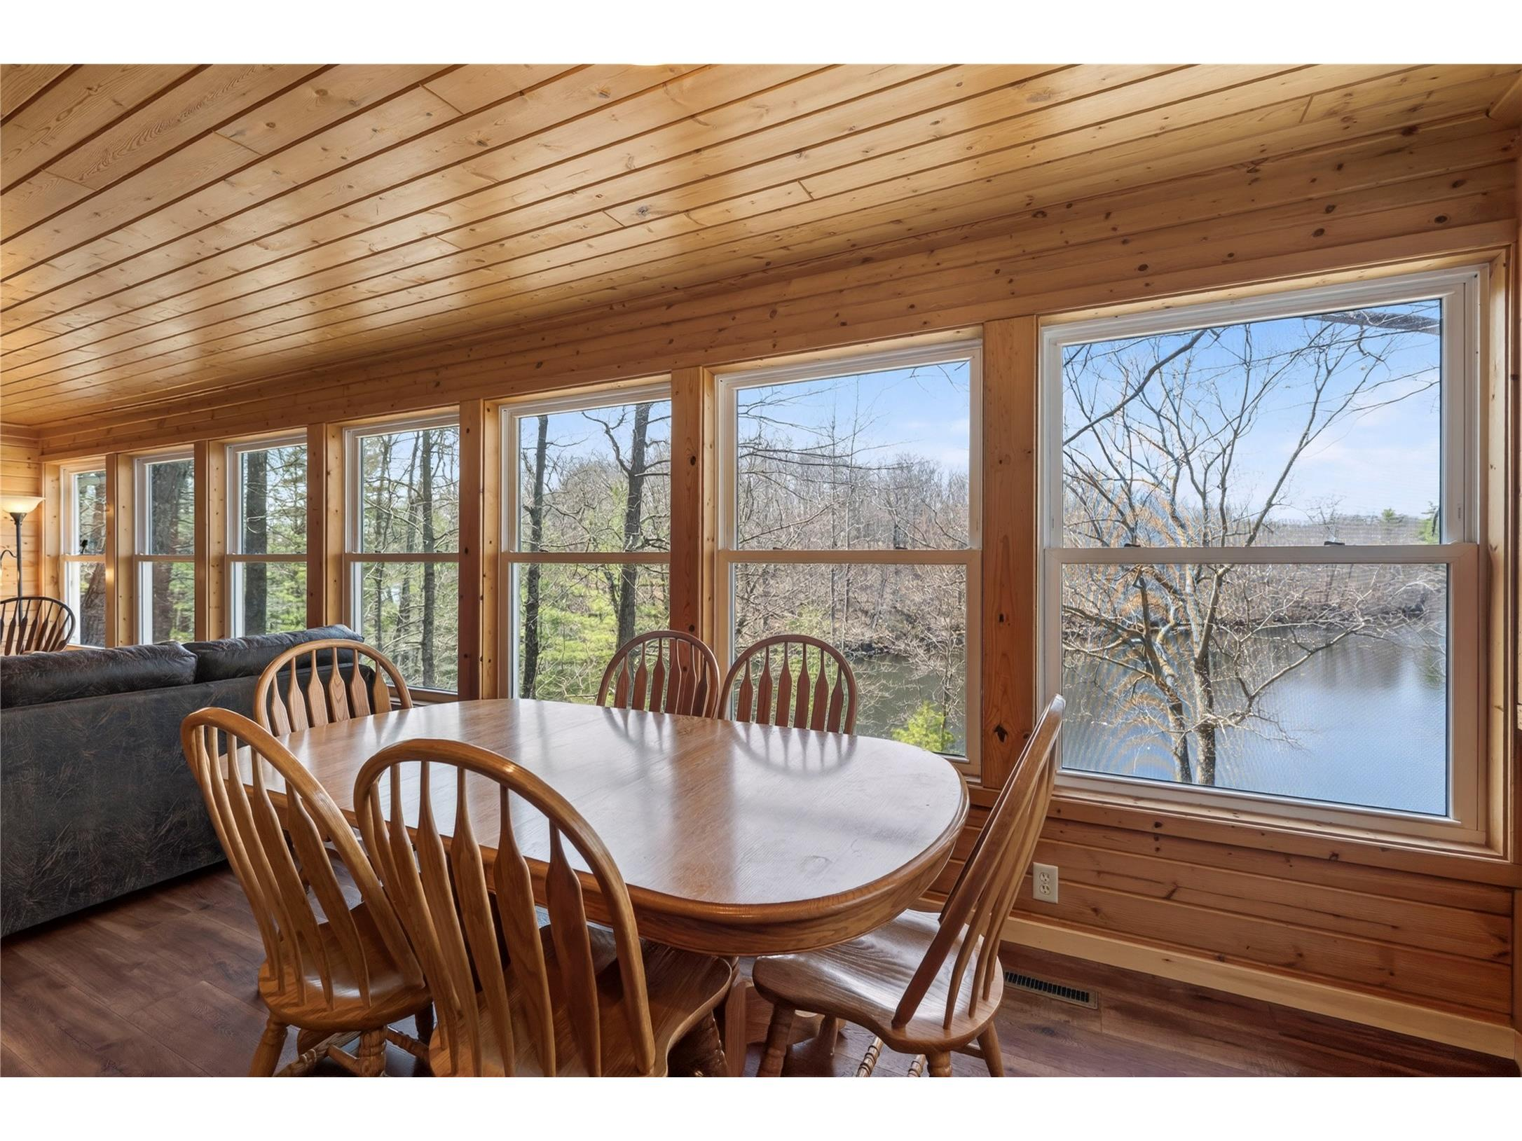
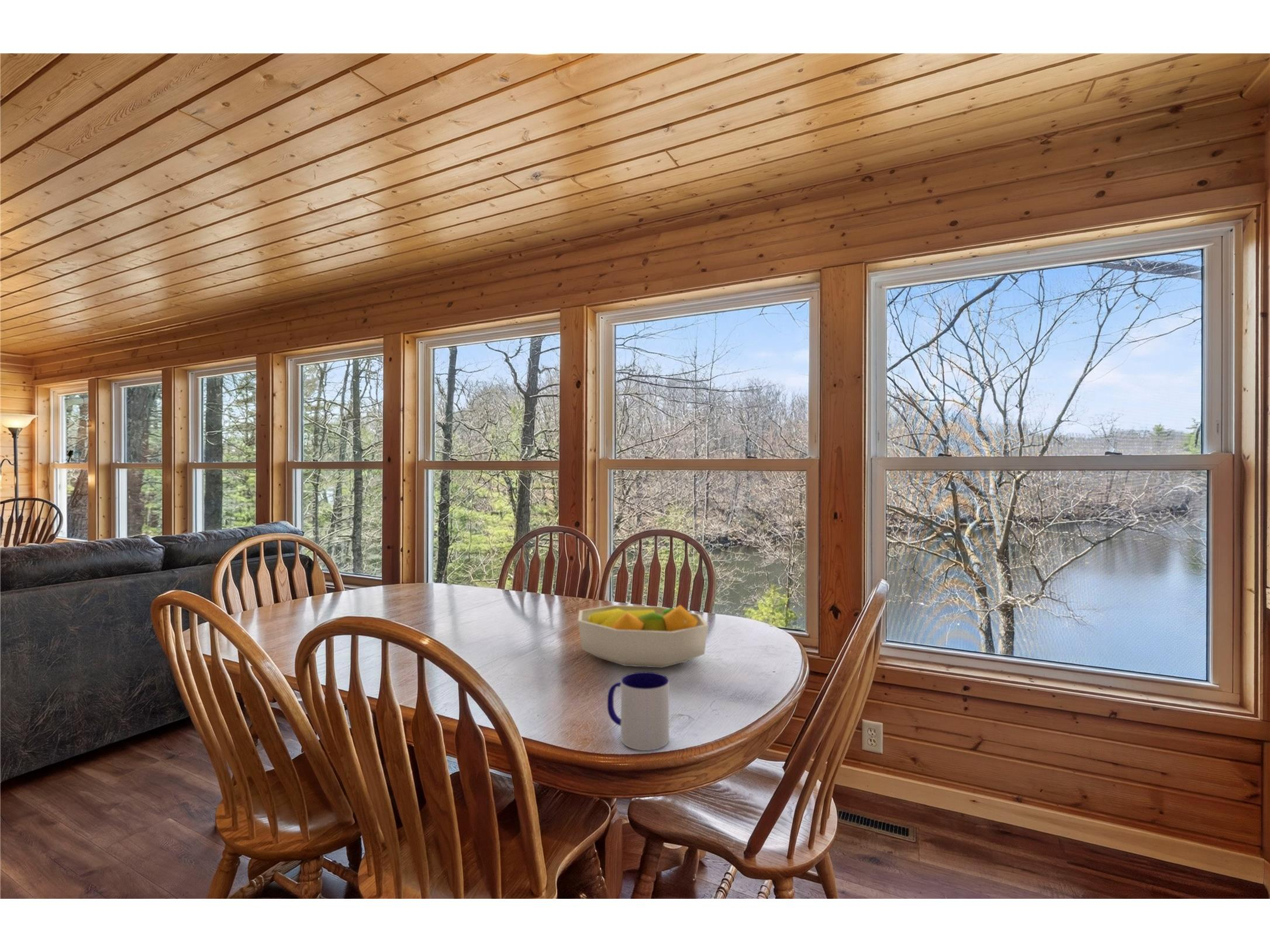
+ fruit bowl [578,604,709,669]
+ mug [607,671,669,751]
